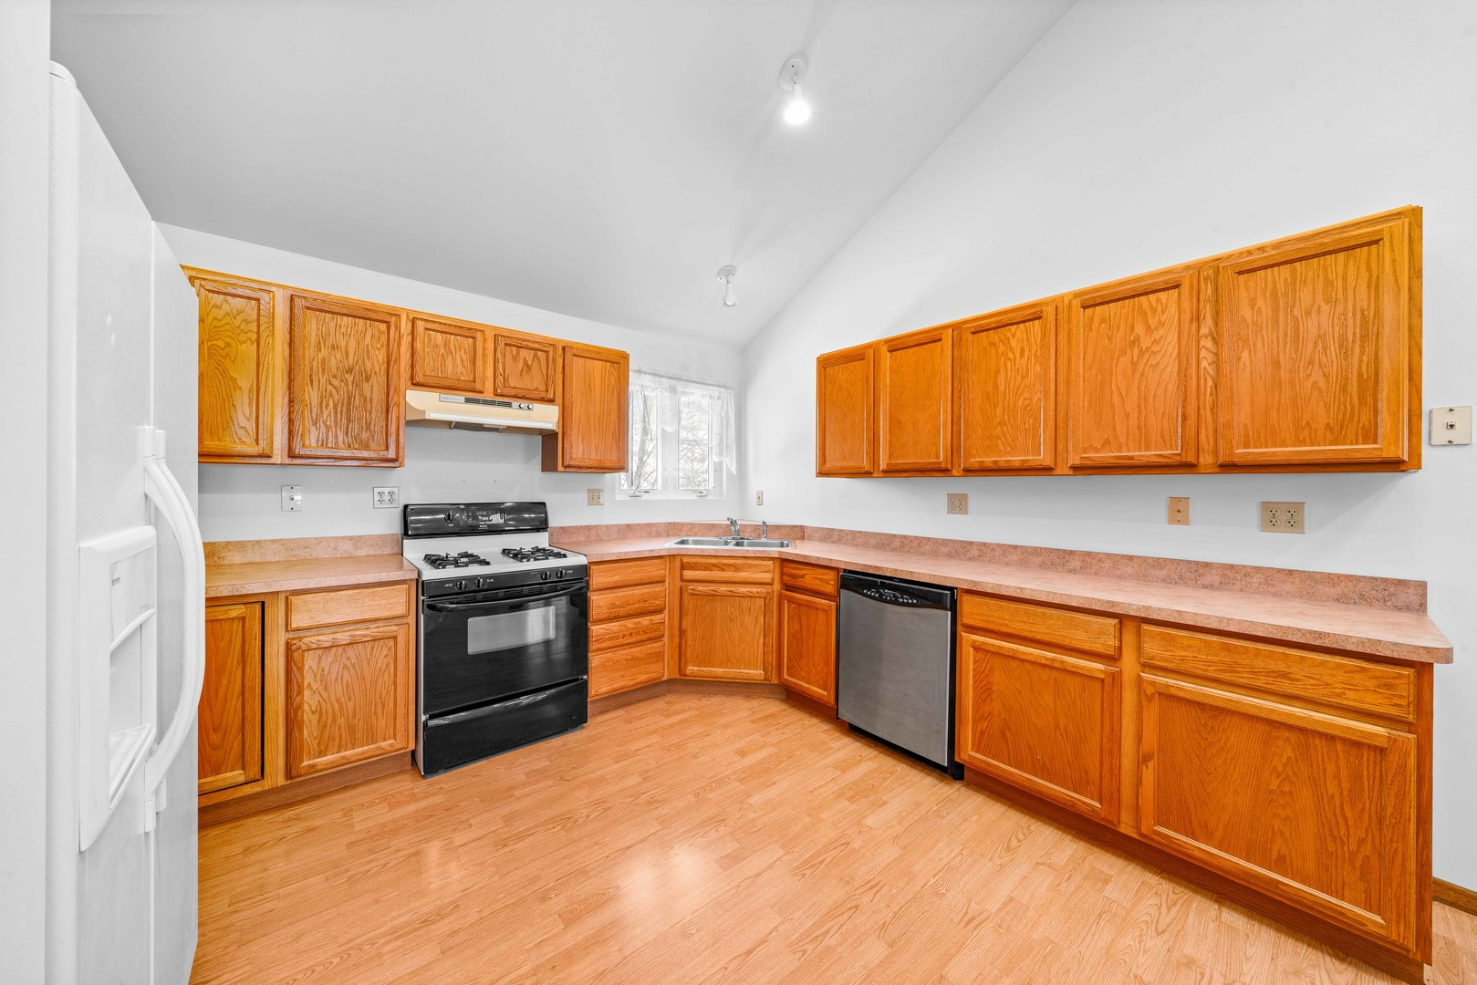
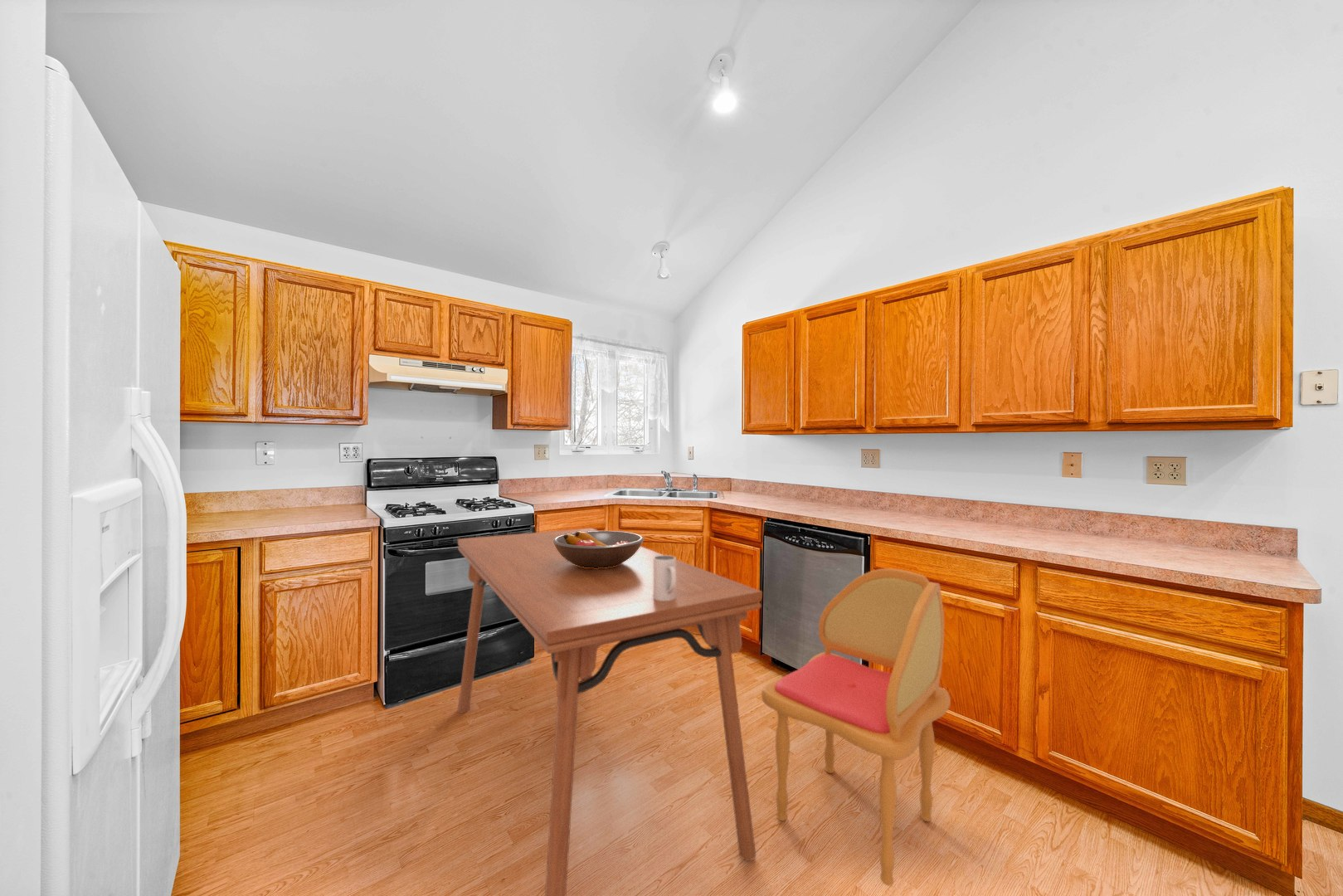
+ fruit bowl [552,530,645,568]
+ mug [653,554,677,601]
+ dining table [457,527,763,896]
+ dining chair [761,567,951,886]
